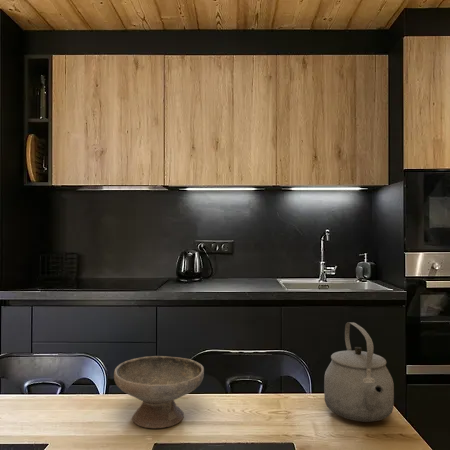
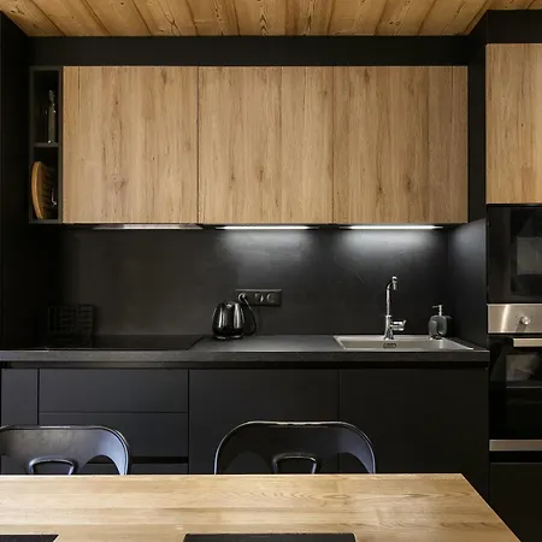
- bowl [113,355,205,429]
- tea kettle [323,321,395,423]
